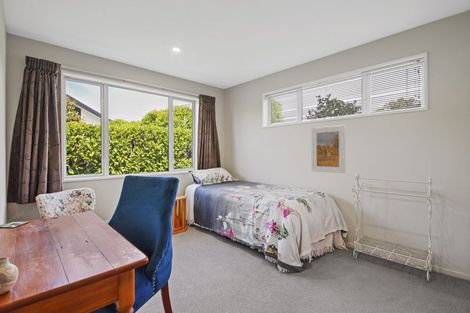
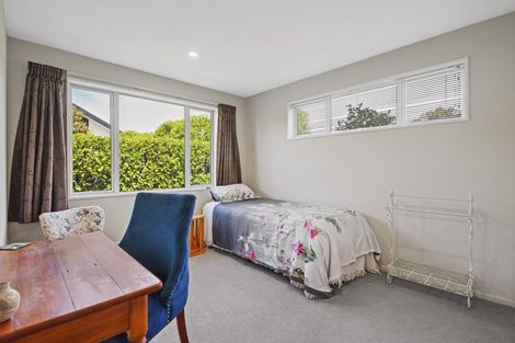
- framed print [311,124,346,174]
